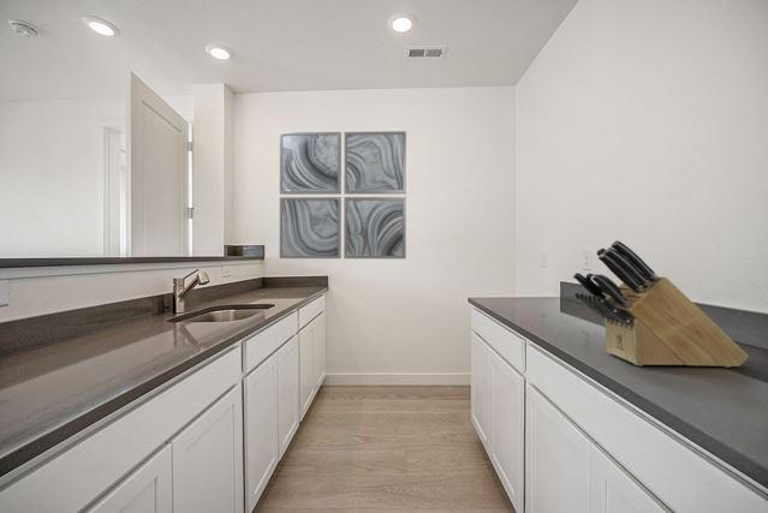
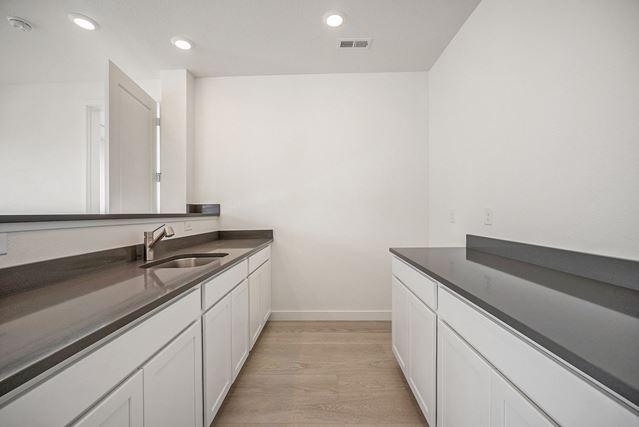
- wall art [279,130,407,260]
- knife block [572,239,750,369]
